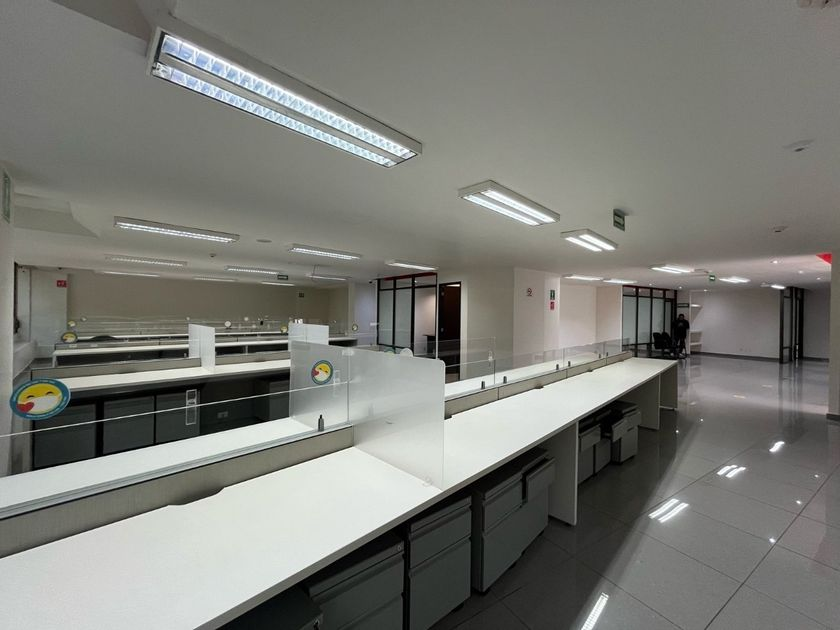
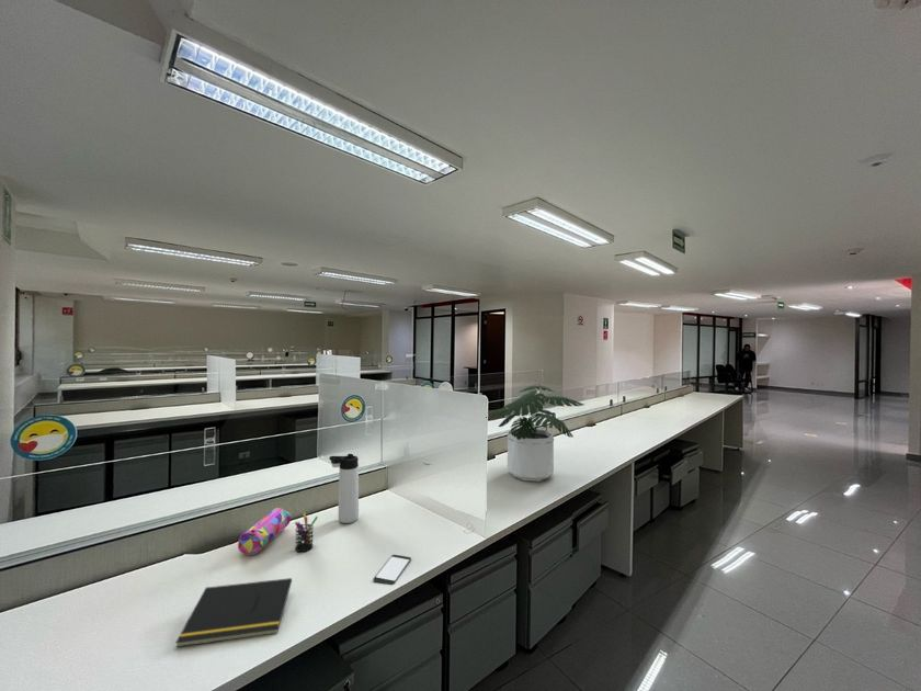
+ smartphone [372,554,412,586]
+ pen holder [294,512,319,553]
+ potted plant [487,384,584,483]
+ thermos bottle [328,453,360,524]
+ notepad [175,577,293,648]
+ pencil case [237,507,292,556]
